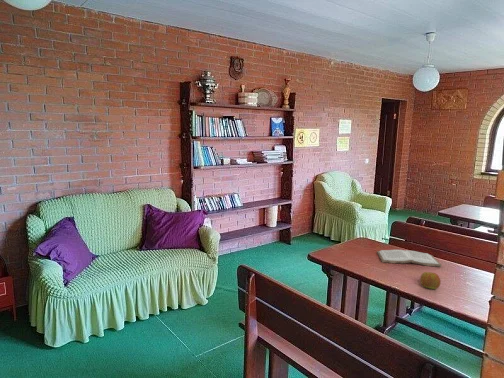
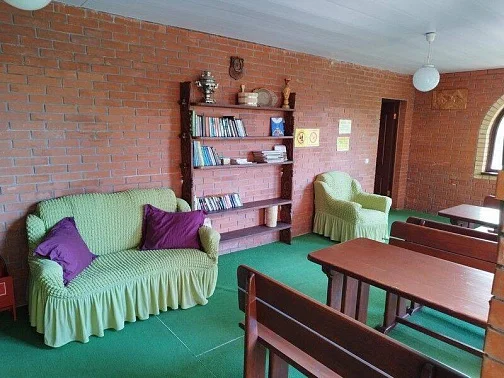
- apple [419,271,442,290]
- book [376,249,443,268]
